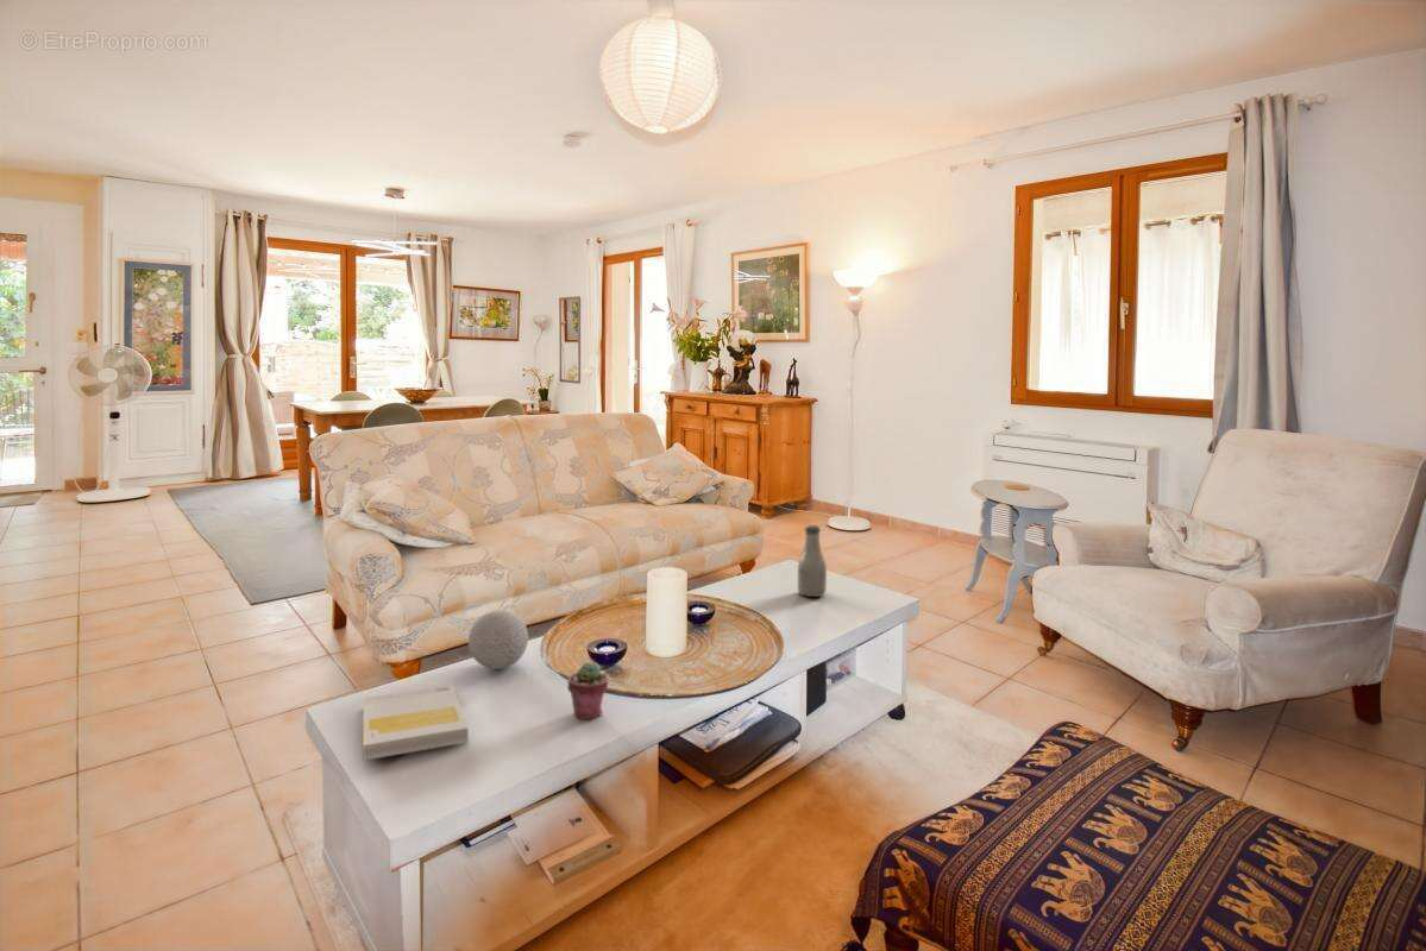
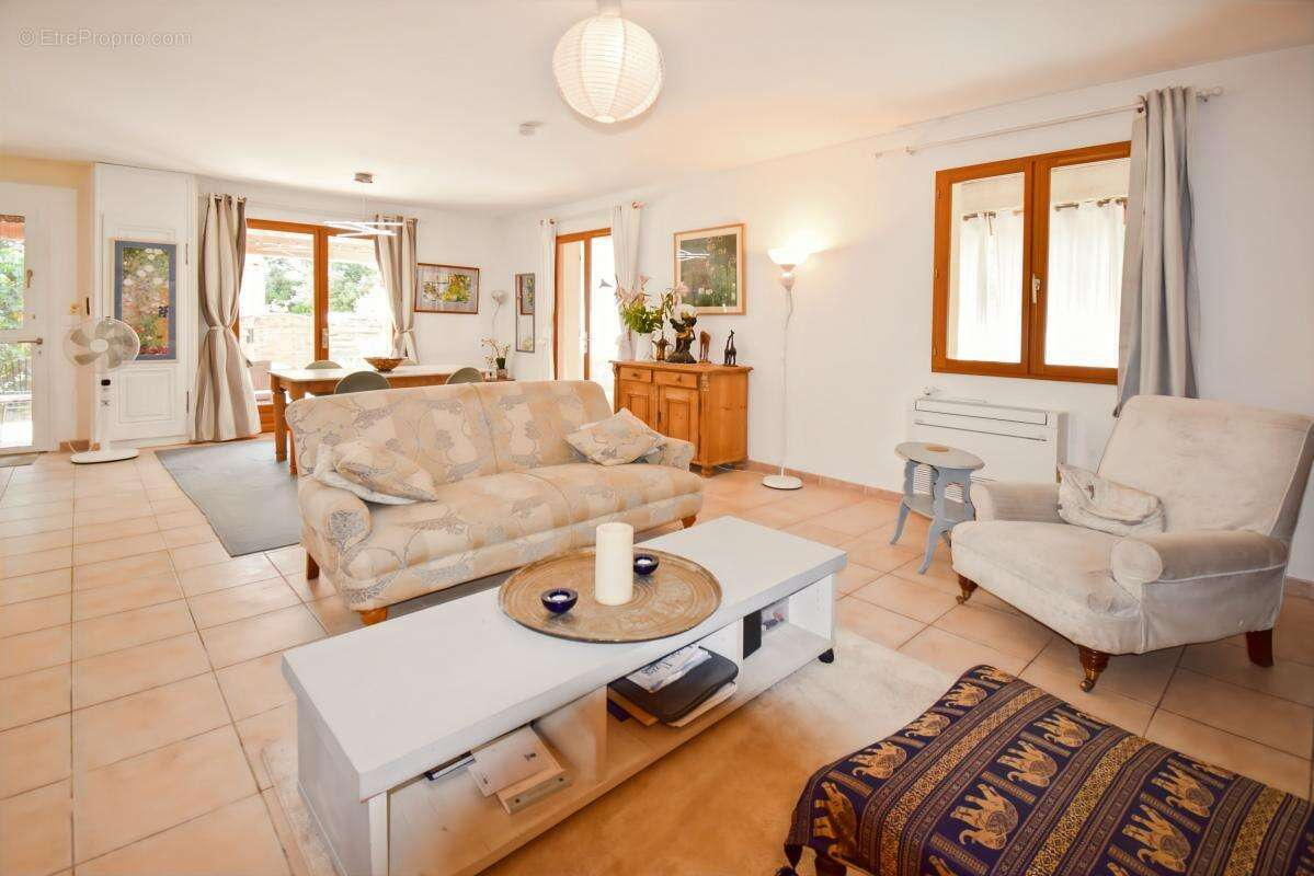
- book [362,685,470,762]
- decorative ball [467,609,529,670]
- bottle [797,524,828,598]
- potted succulent [566,661,609,720]
